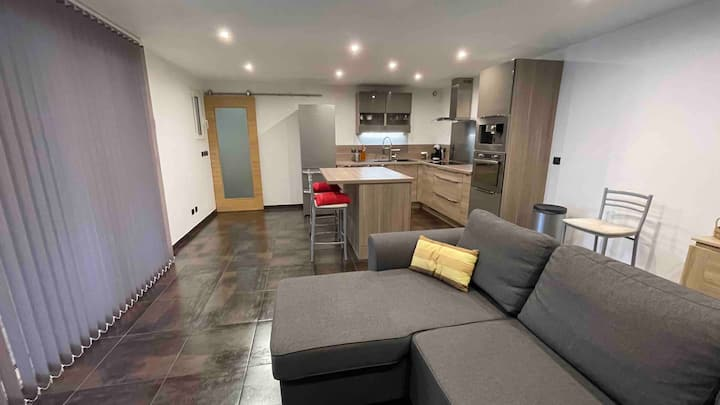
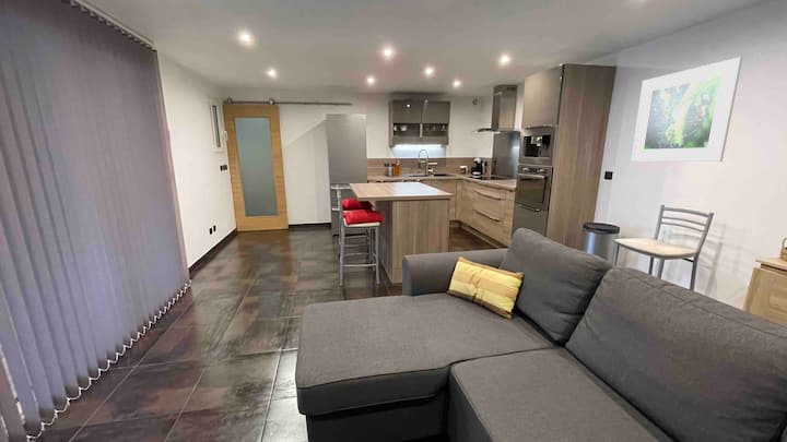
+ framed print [631,56,744,163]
